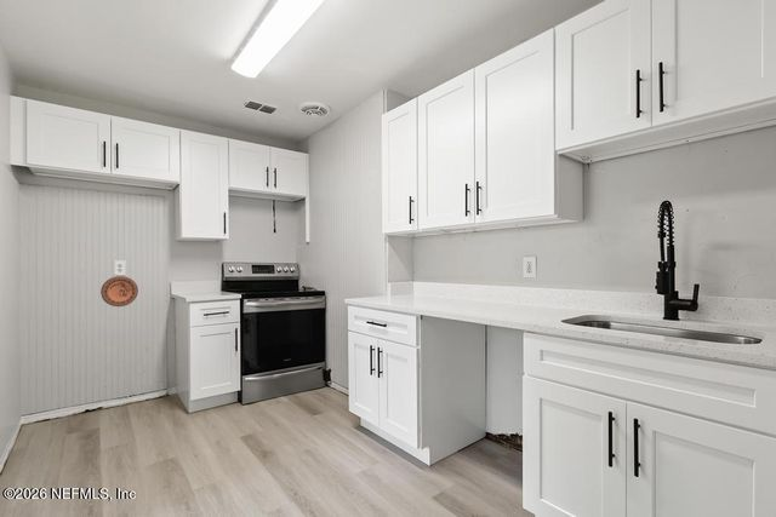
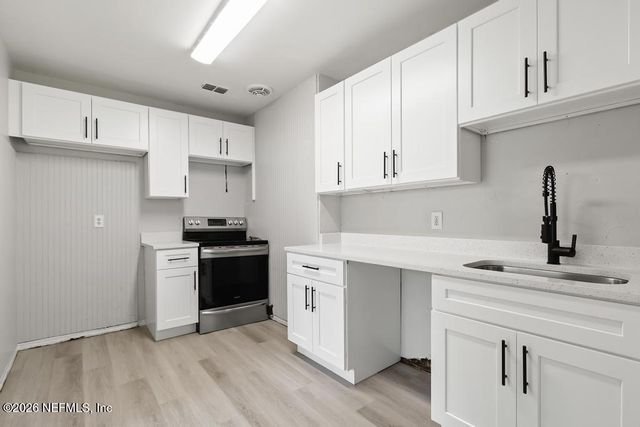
- decorative plate [99,275,139,308]
